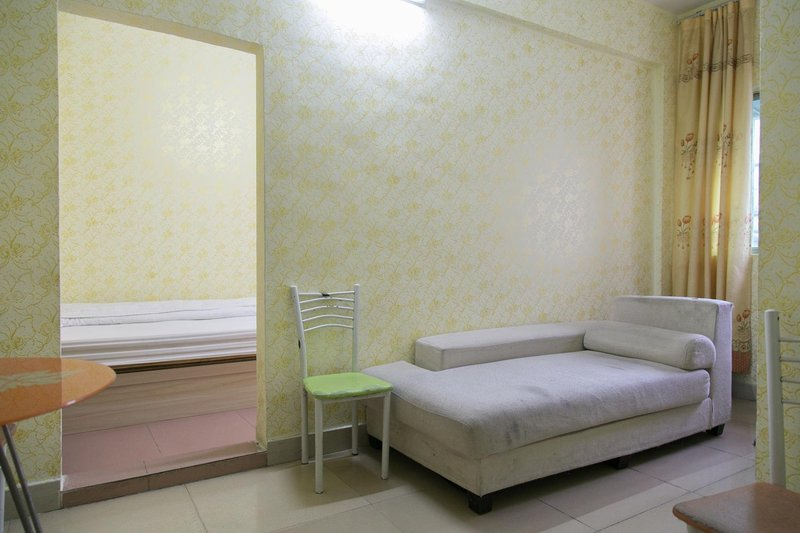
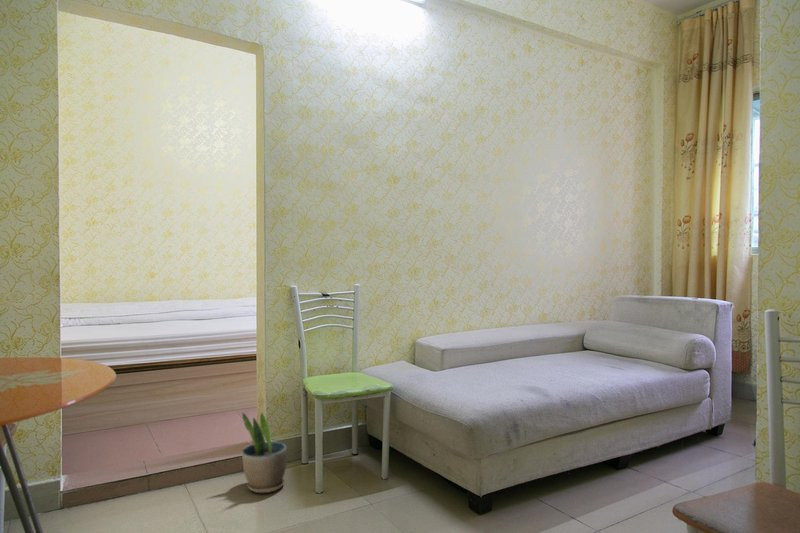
+ potted plant [241,412,288,494]
